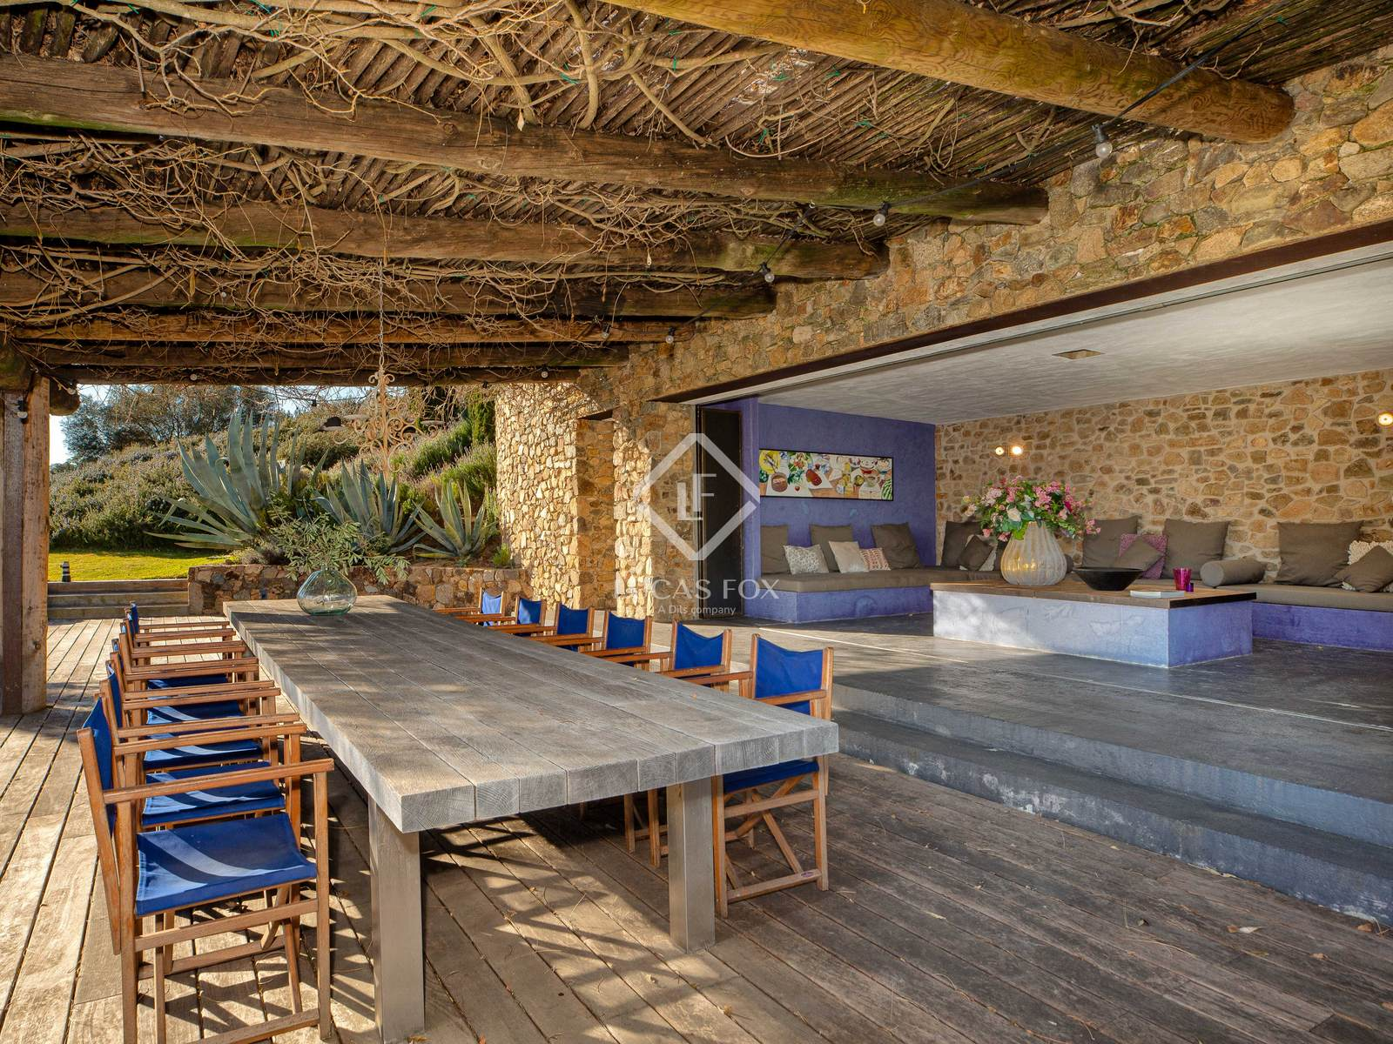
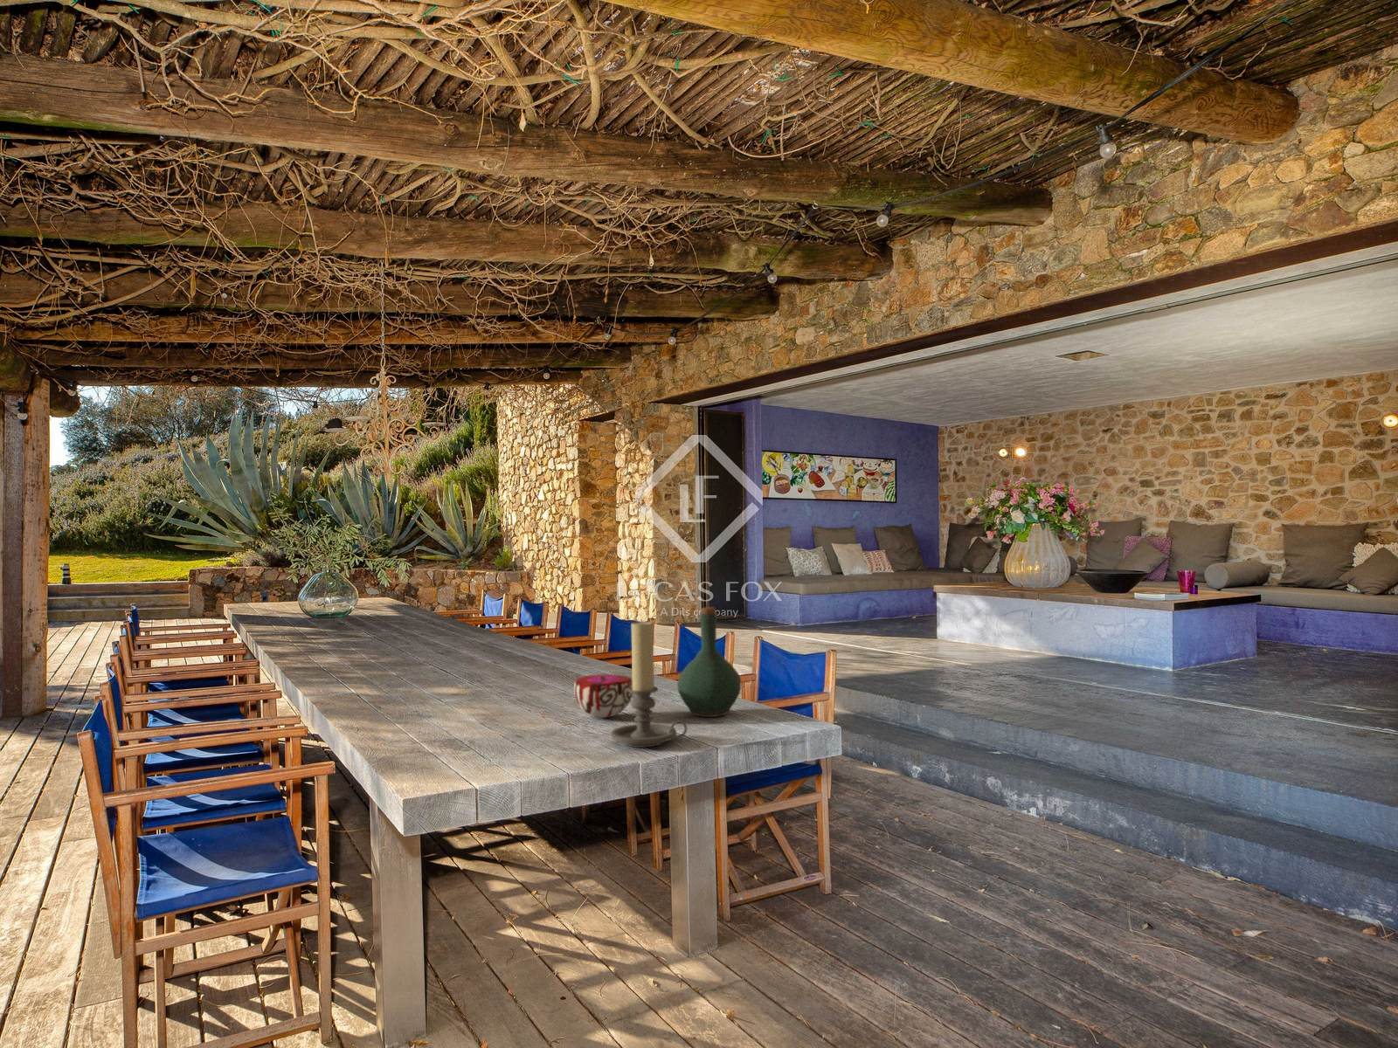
+ candle holder [610,619,688,749]
+ decorative bowl [574,674,633,719]
+ bottle [676,607,743,718]
